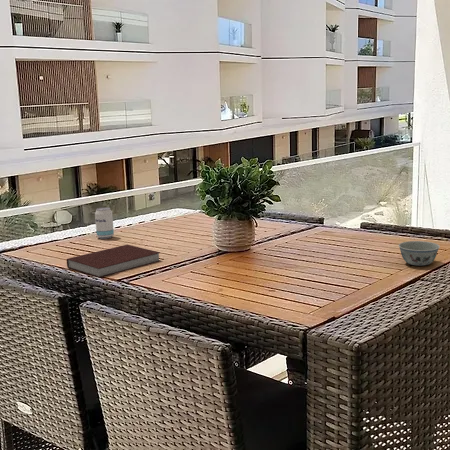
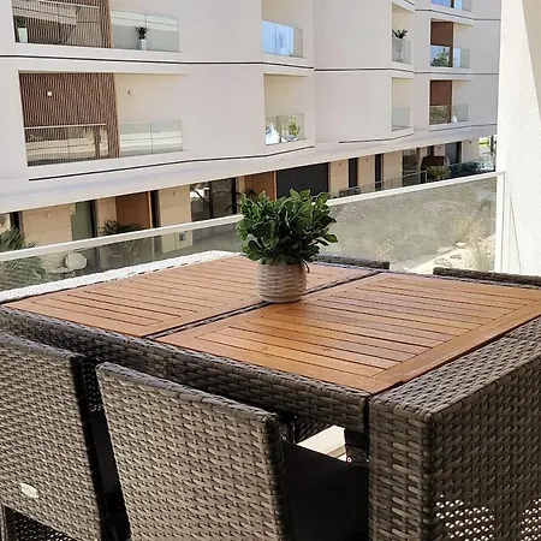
- beverage can [94,207,115,240]
- notebook [66,244,162,279]
- bowl [398,240,441,267]
